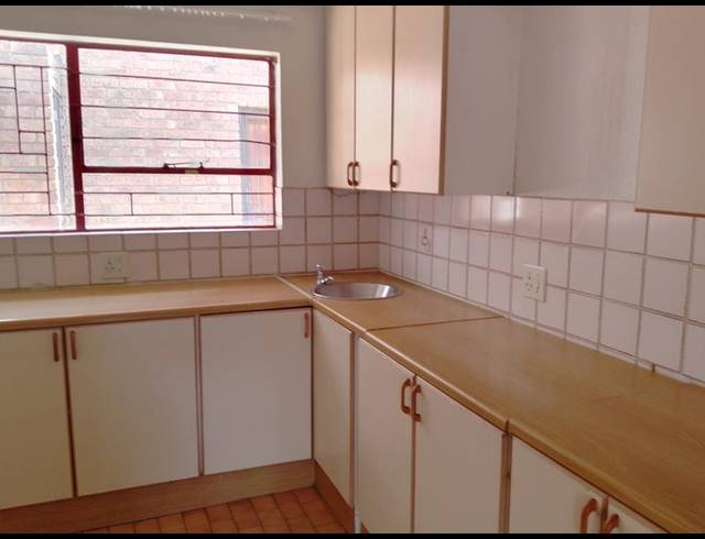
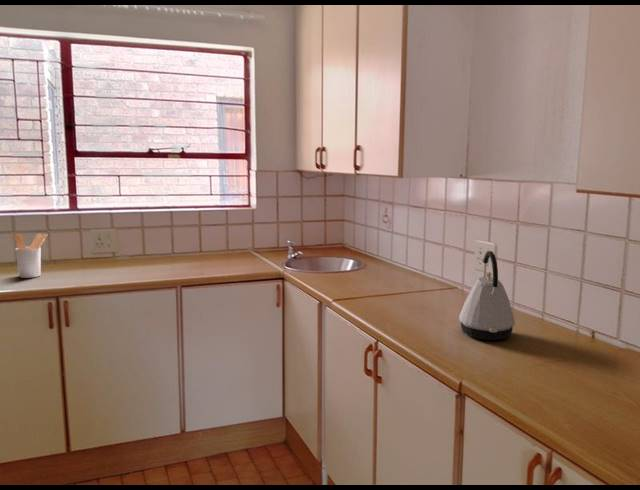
+ utensil holder [13,232,49,279]
+ kettle [458,250,516,341]
